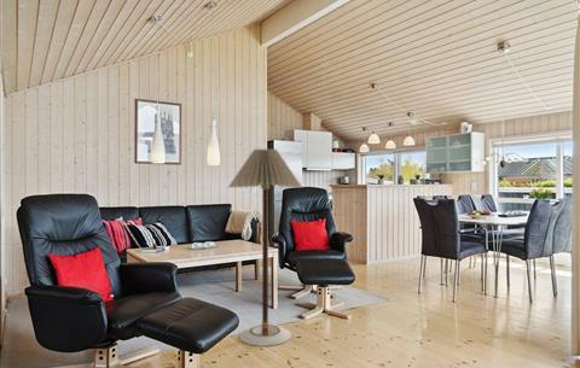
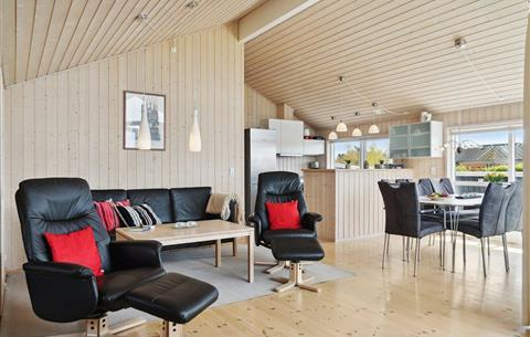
- floor lamp [226,147,303,347]
